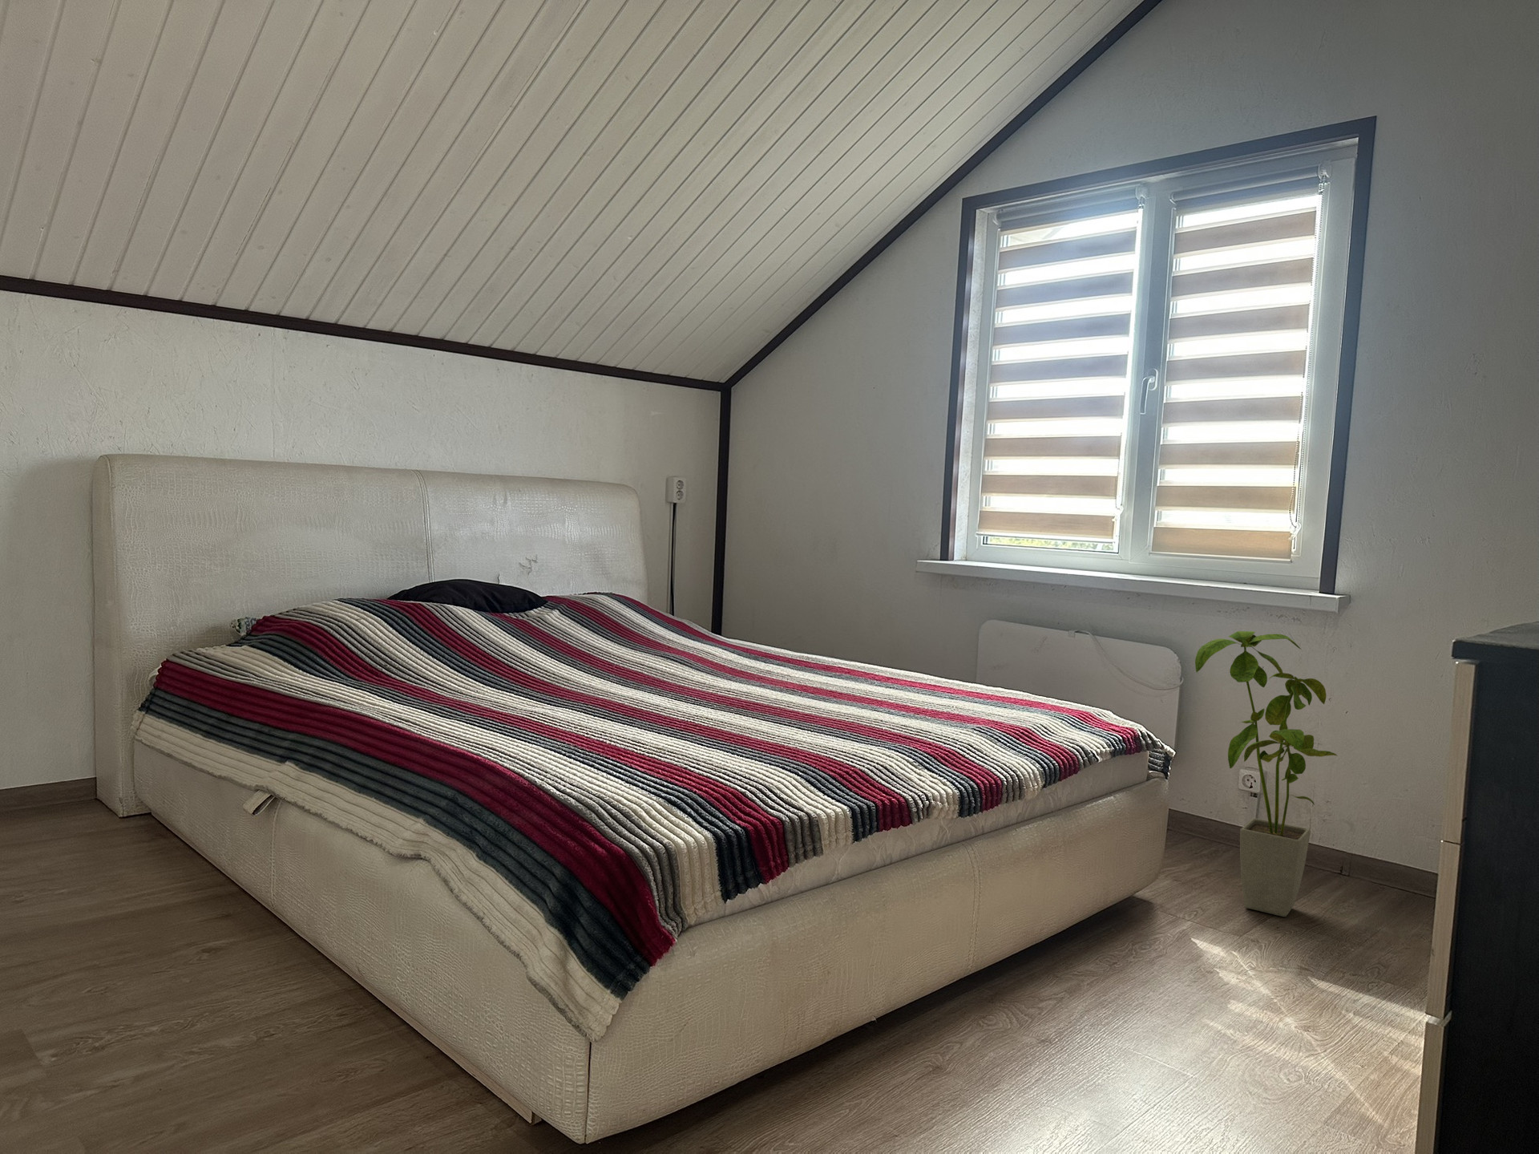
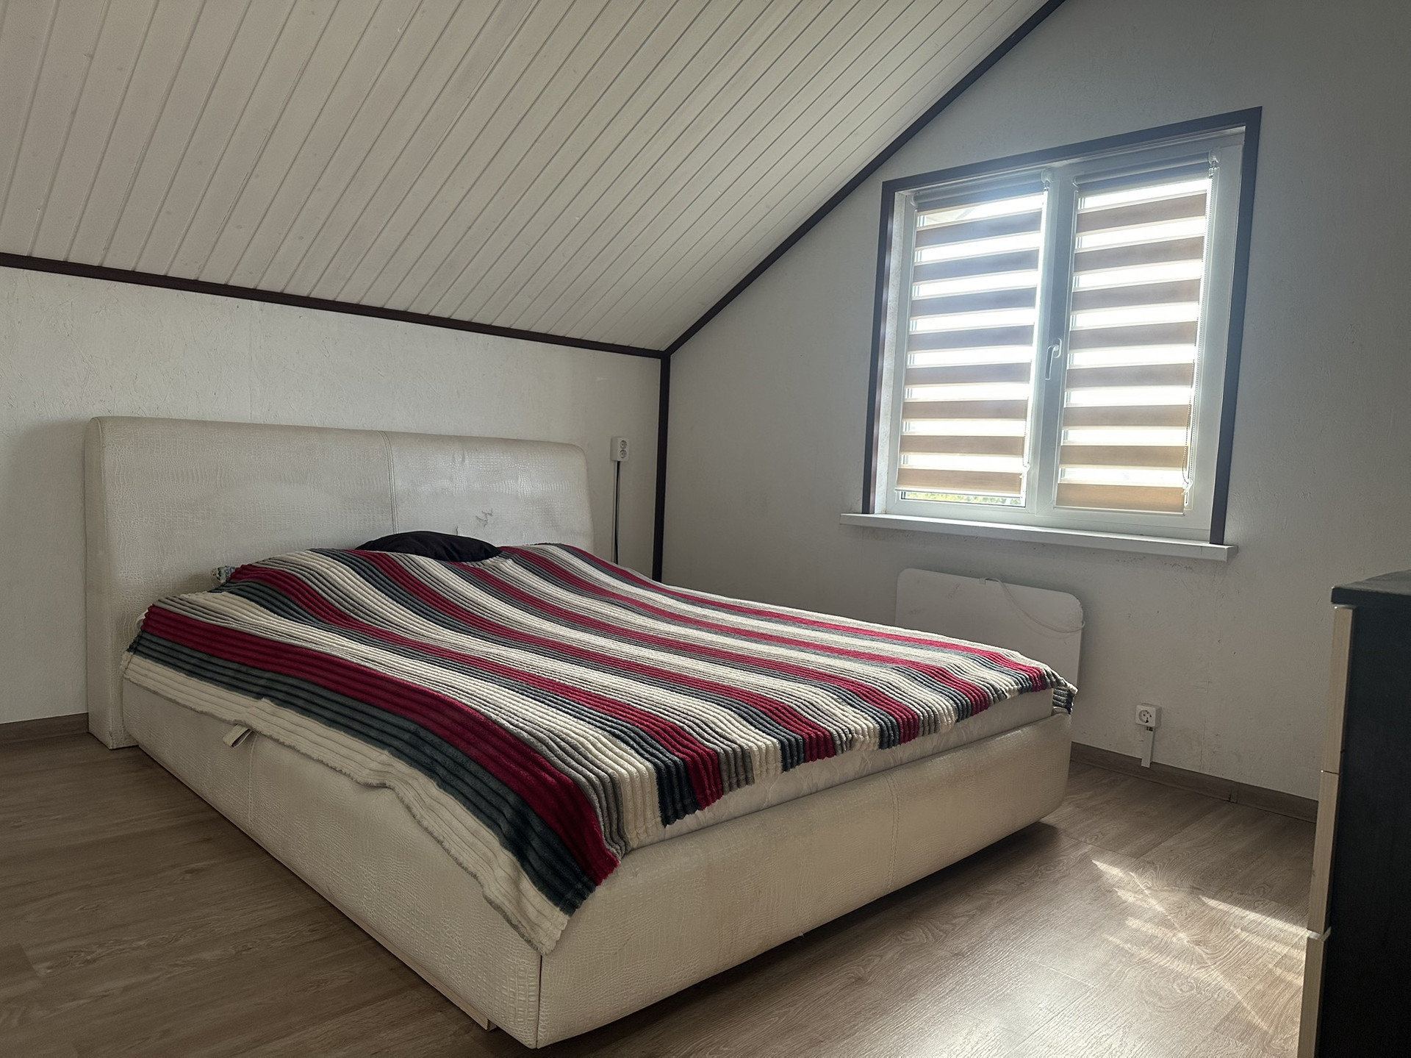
- house plant [1195,630,1338,918]
